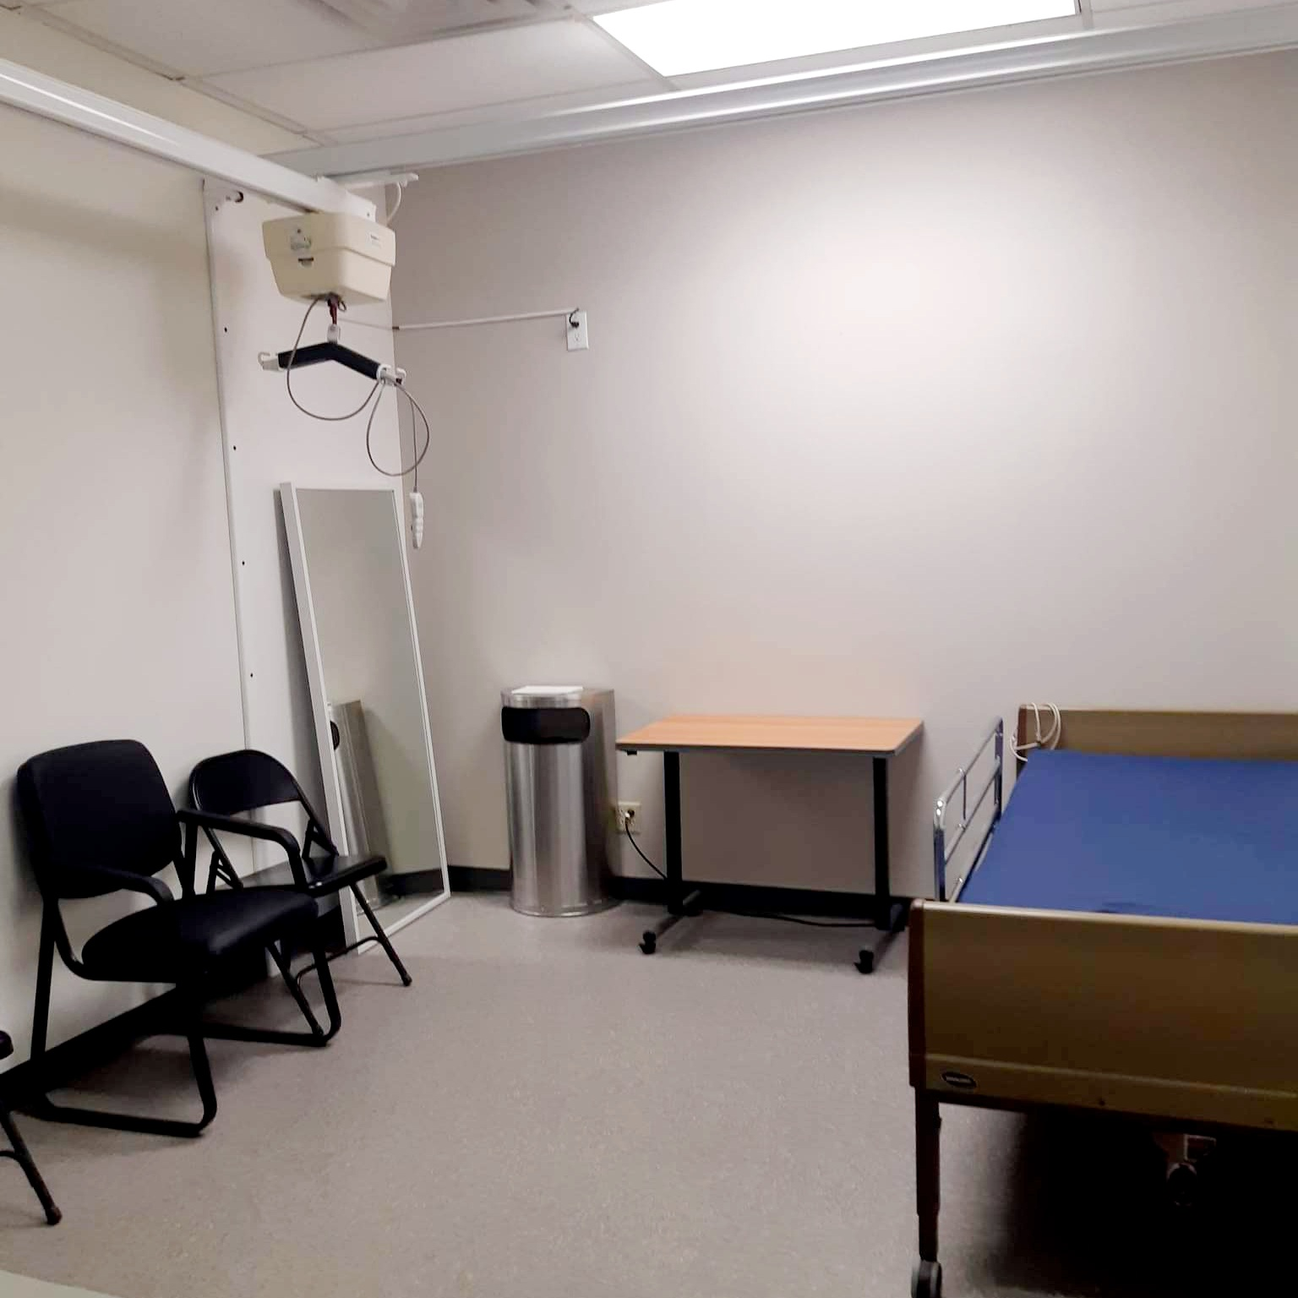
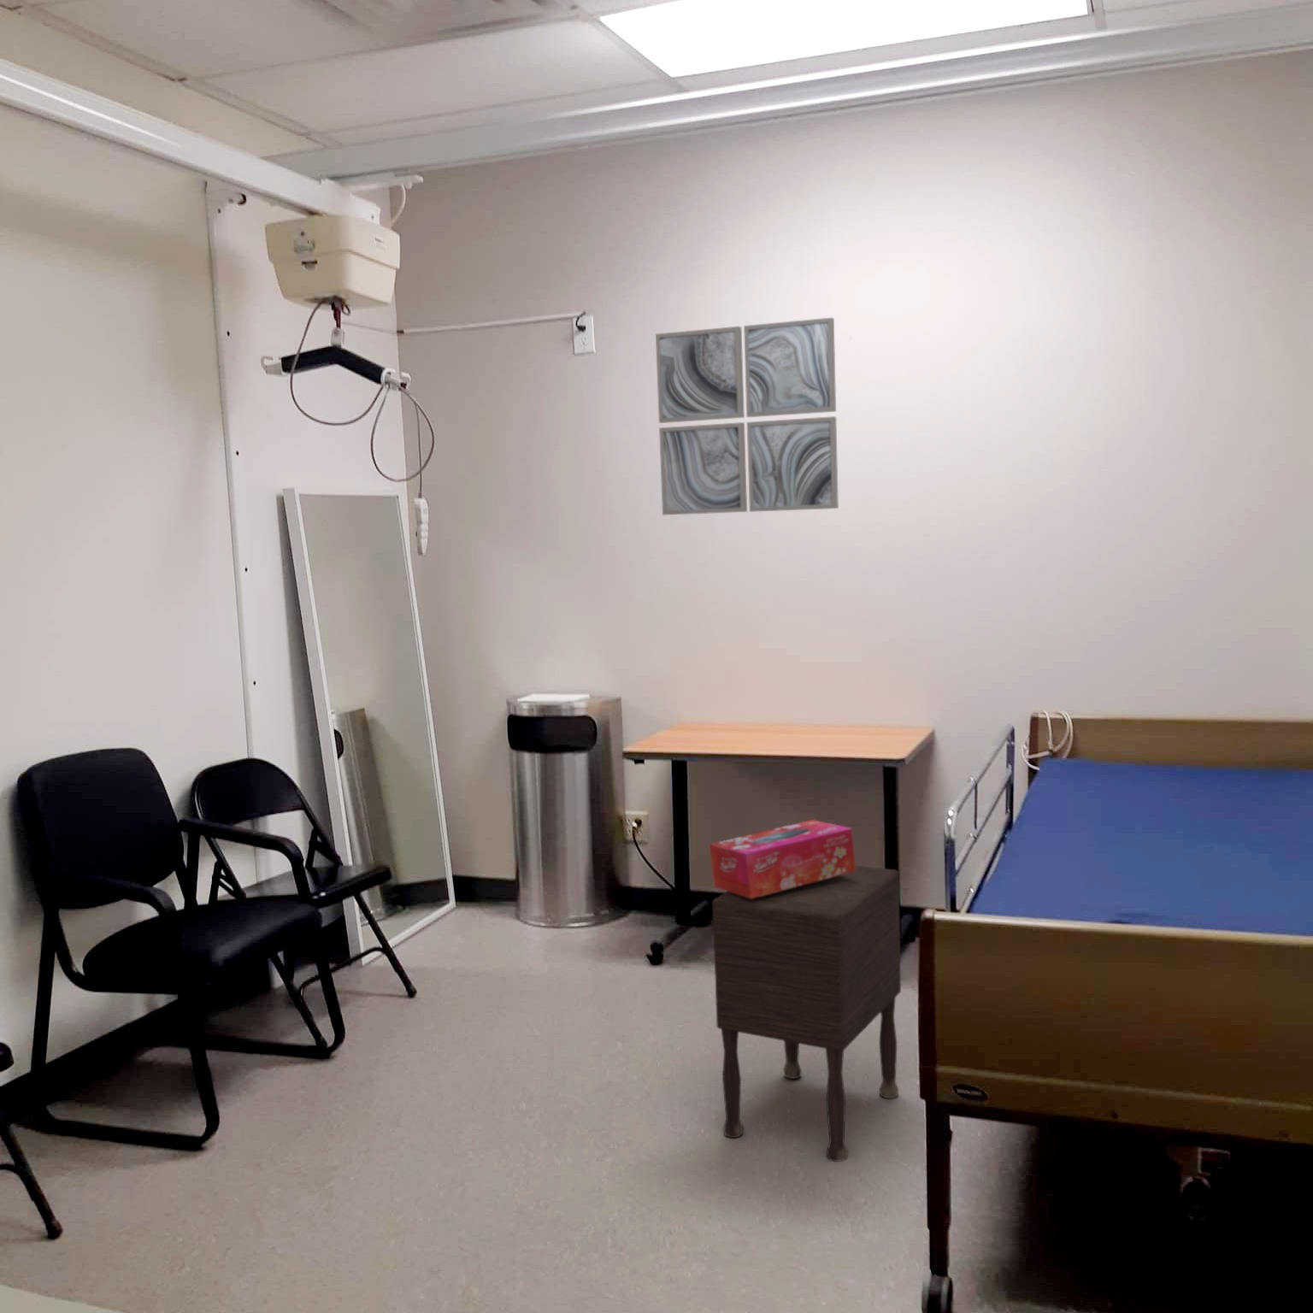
+ wall art [655,317,839,516]
+ tissue box [708,819,856,898]
+ nightstand [712,865,902,1163]
